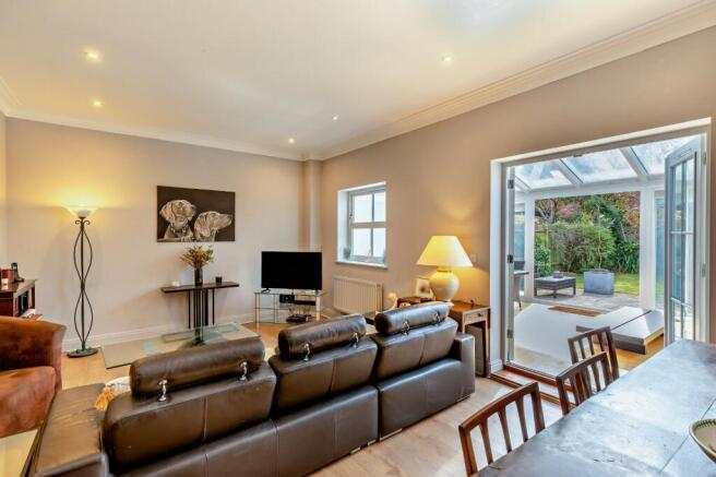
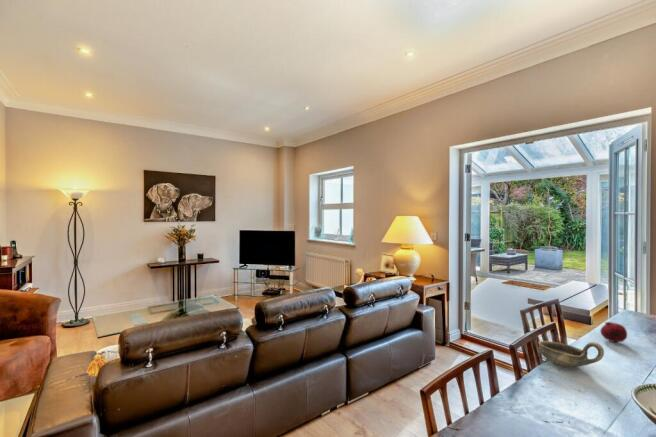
+ oil lamp [536,340,605,368]
+ fruit [599,321,628,343]
